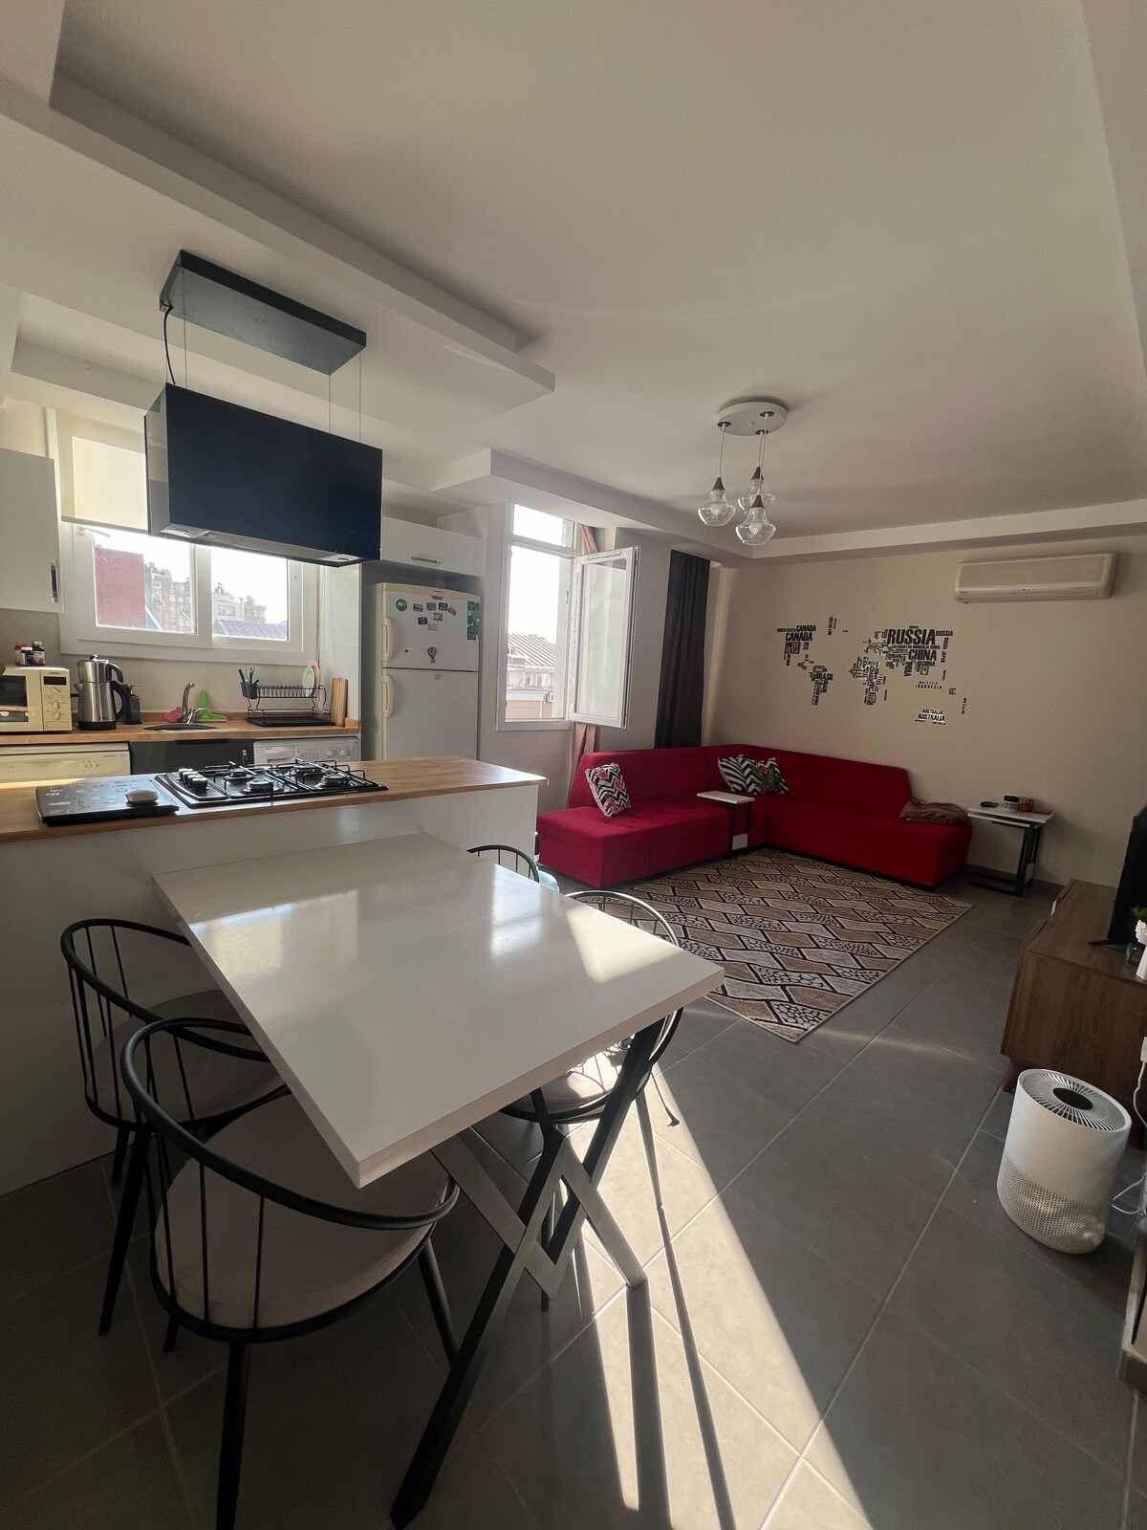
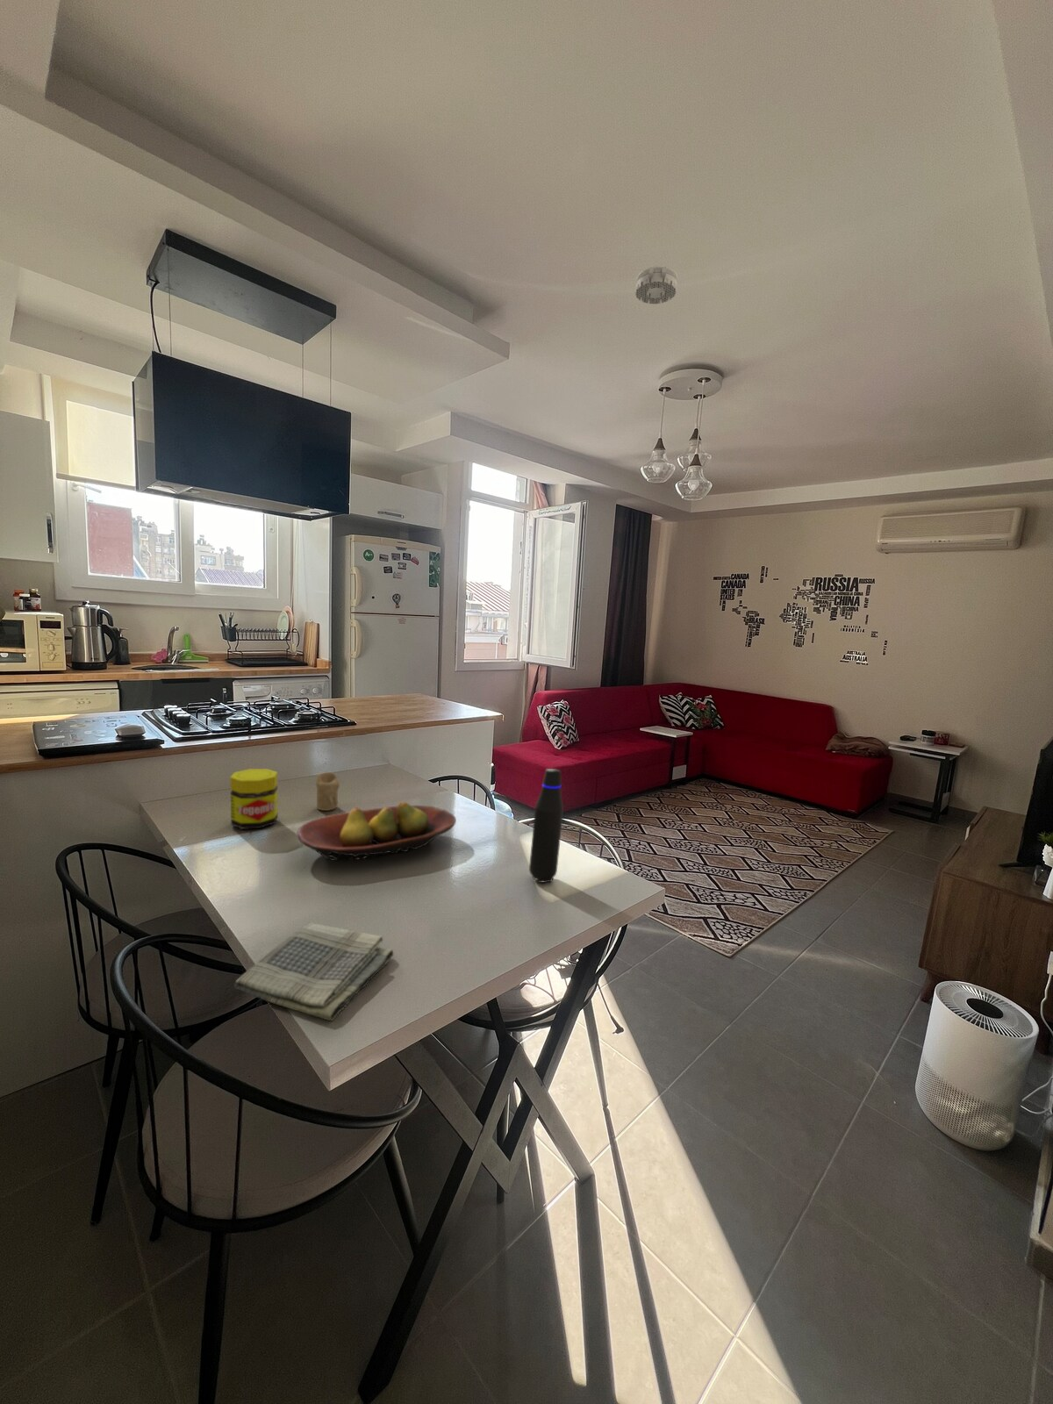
+ candle [315,772,341,811]
+ water bottle [529,768,564,883]
+ jar [229,768,278,829]
+ smoke detector [635,265,678,305]
+ dish towel [233,922,395,1021]
+ fruit bowl [296,801,457,861]
